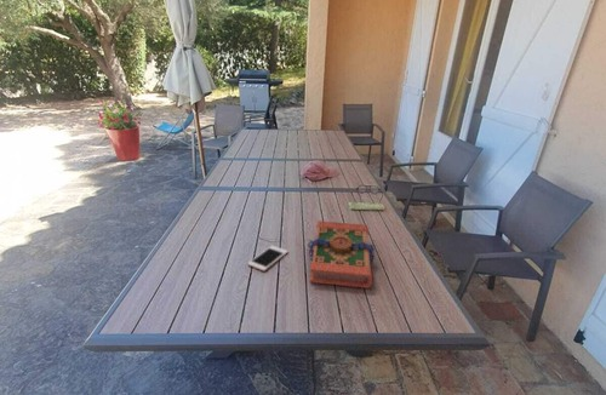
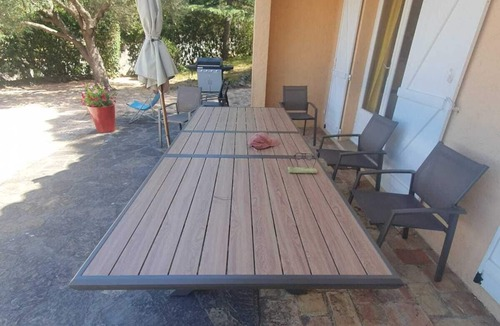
- book [307,219,376,290]
- cell phone [247,245,288,273]
